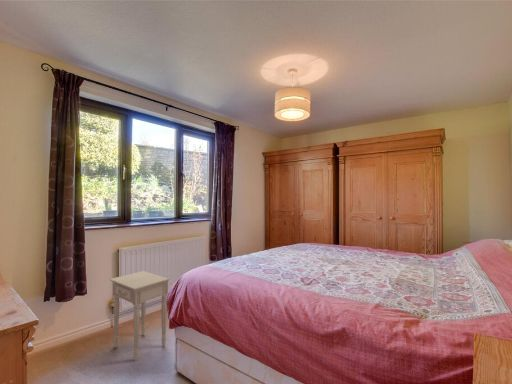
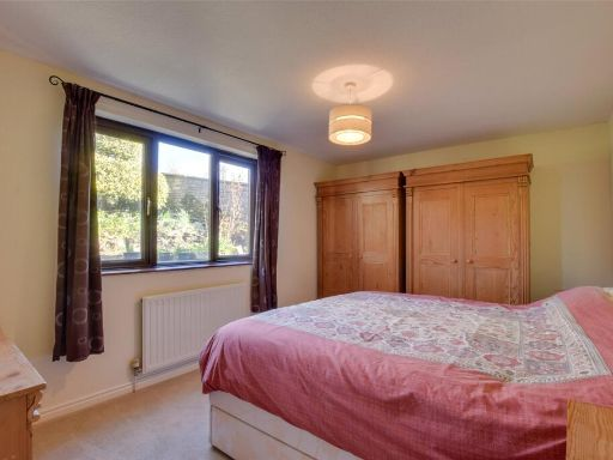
- nightstand [109,270,171,362]
